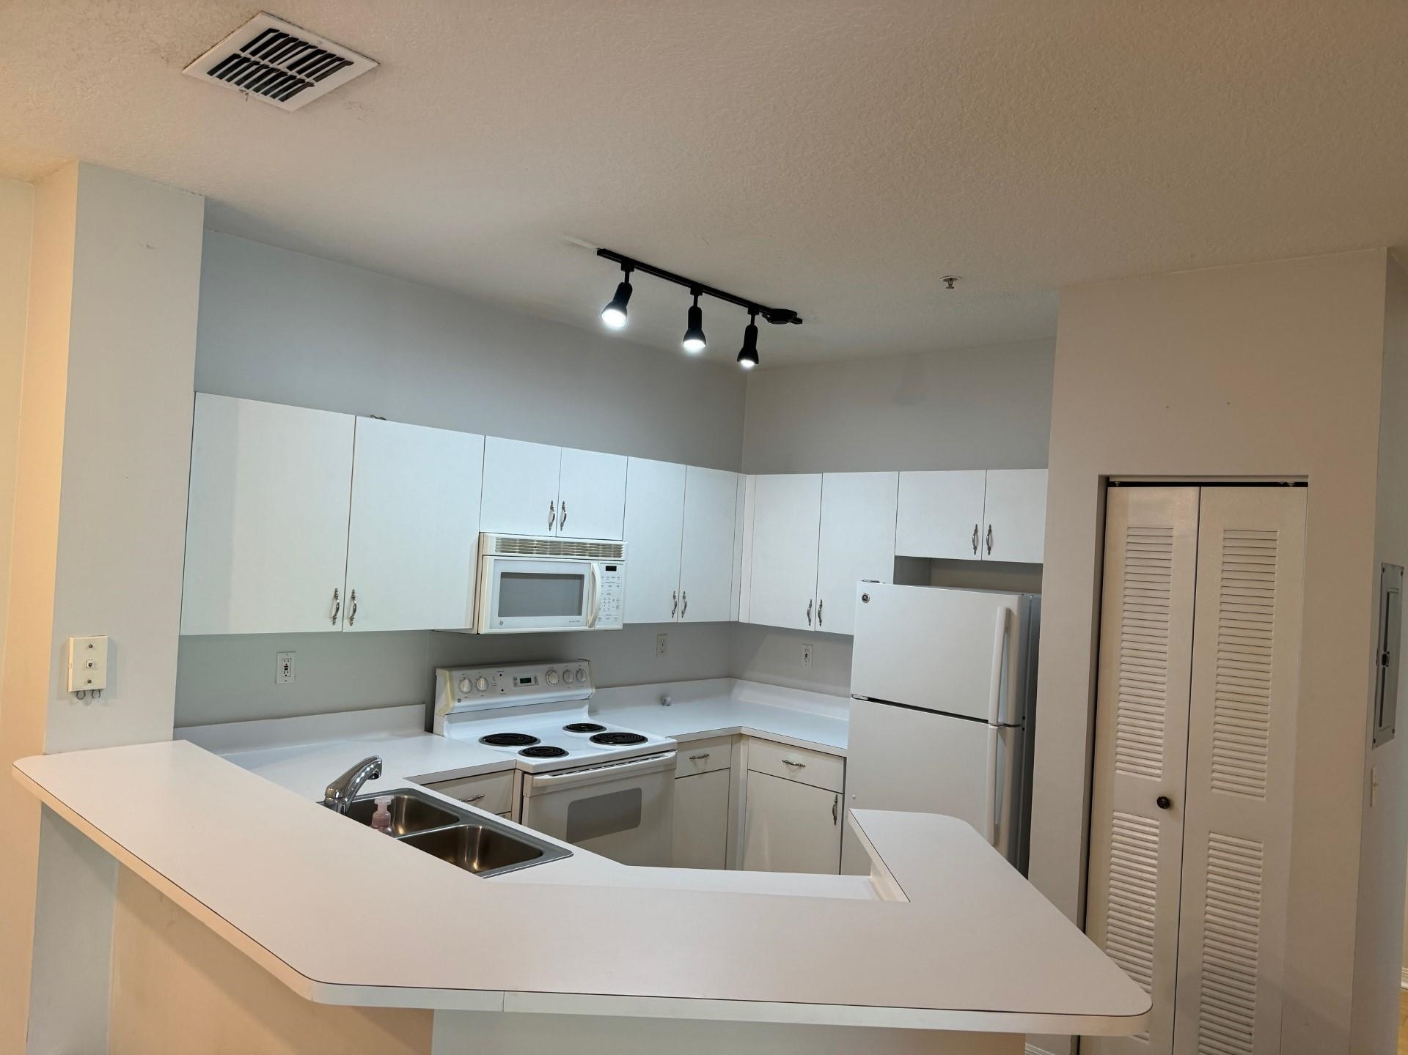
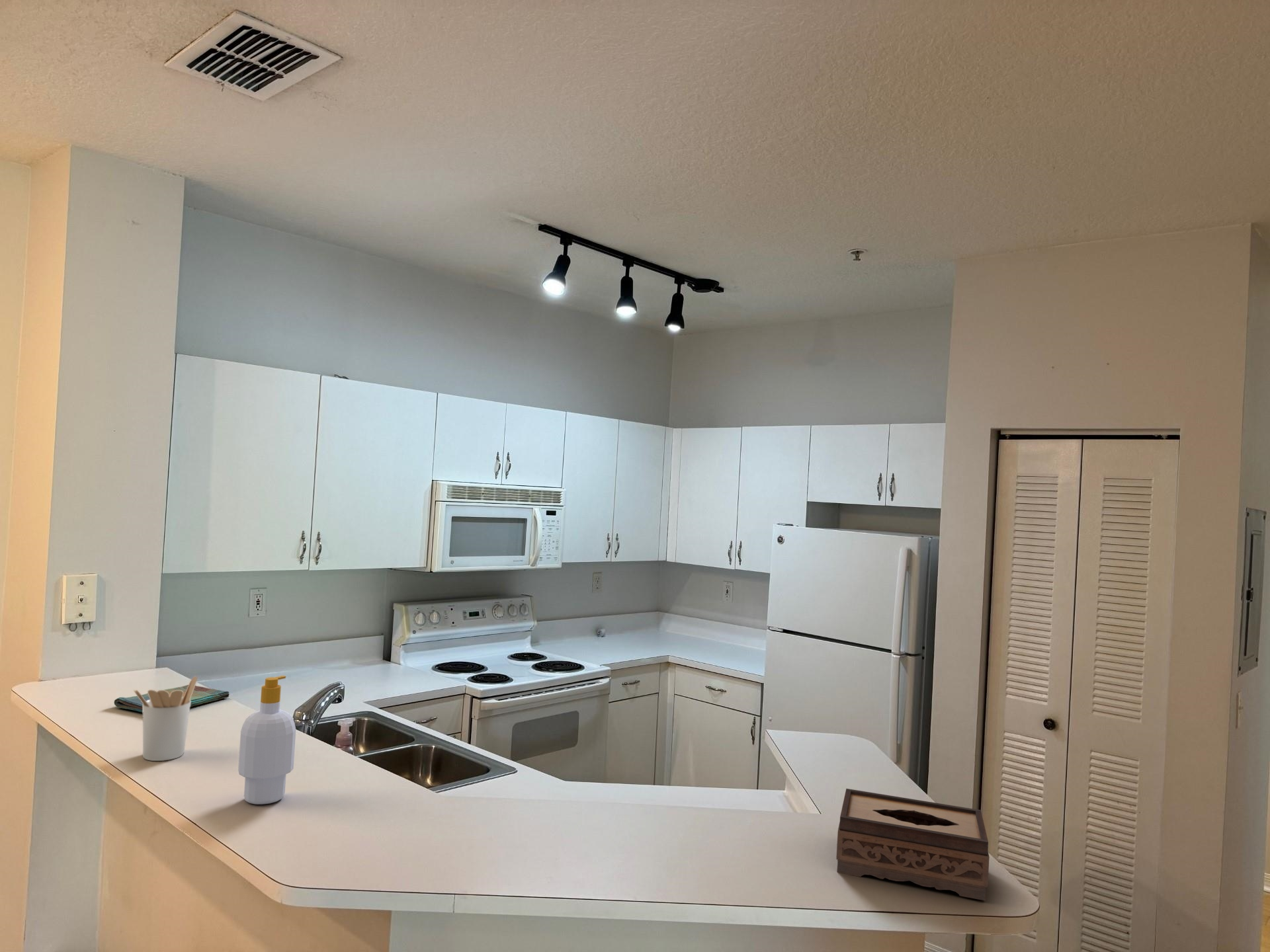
+ utensil holder [133,676,198,762]
+ dish towel [113,684,230,713]
+ soap bottle [237,675,296,805]
+ tissue box [835,788,990,901]
